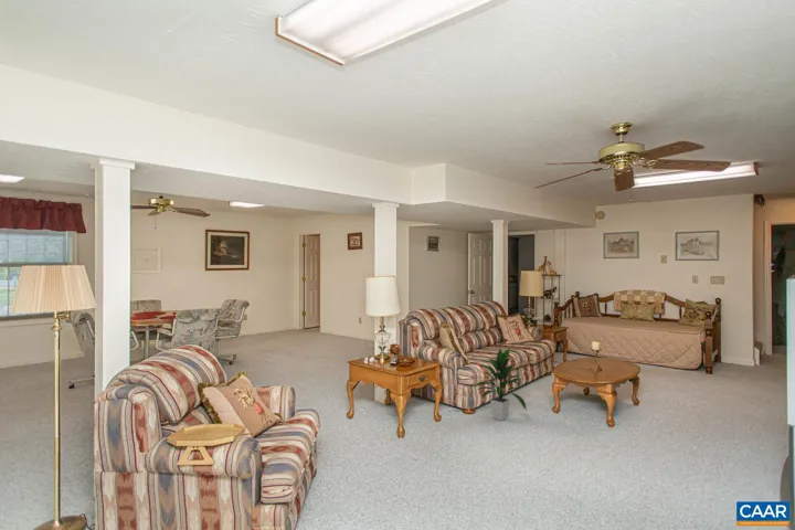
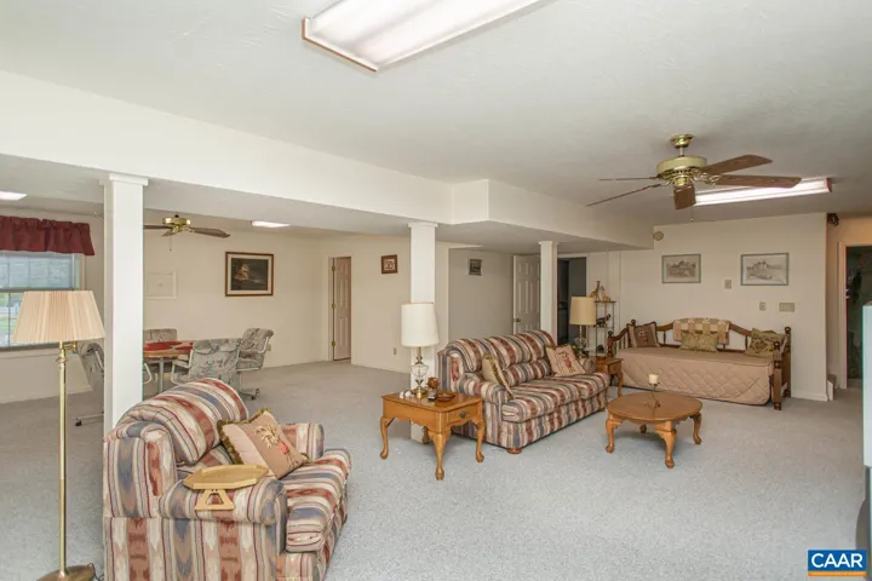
- indoor plant [475,347,528,422]
